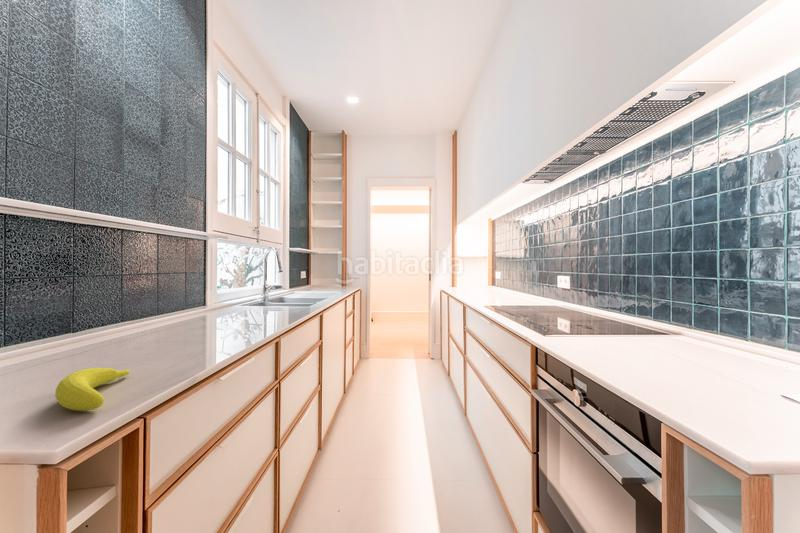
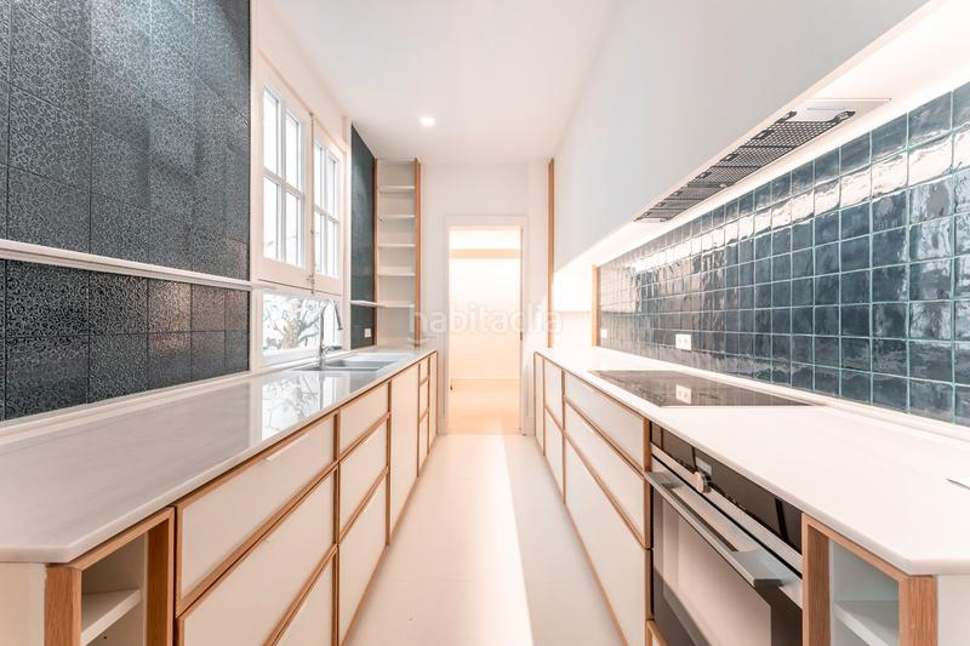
- fruit [54,367,130,412]
